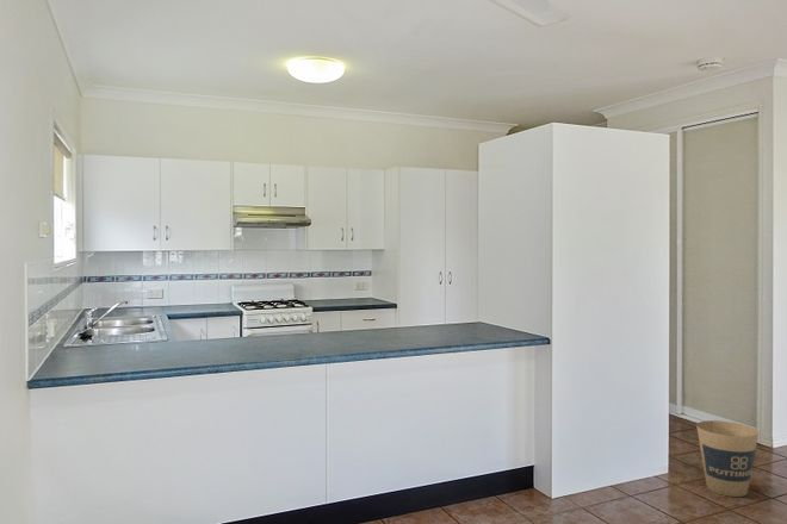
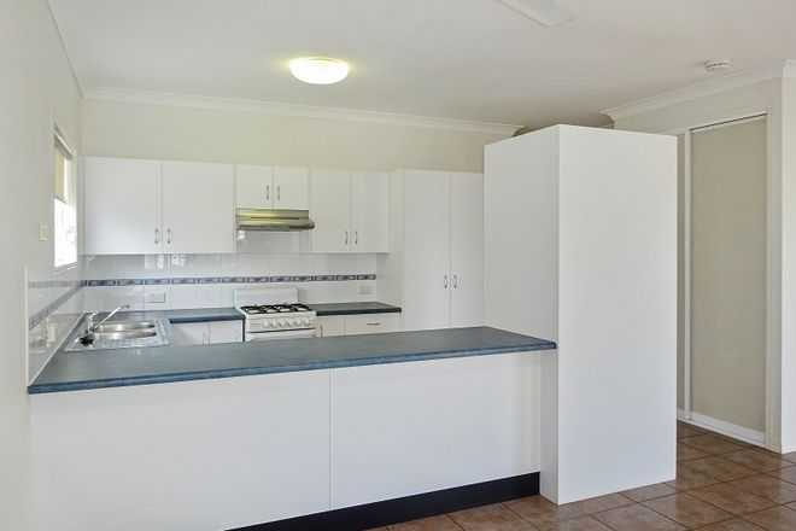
- trash can [695,419,760,498]
